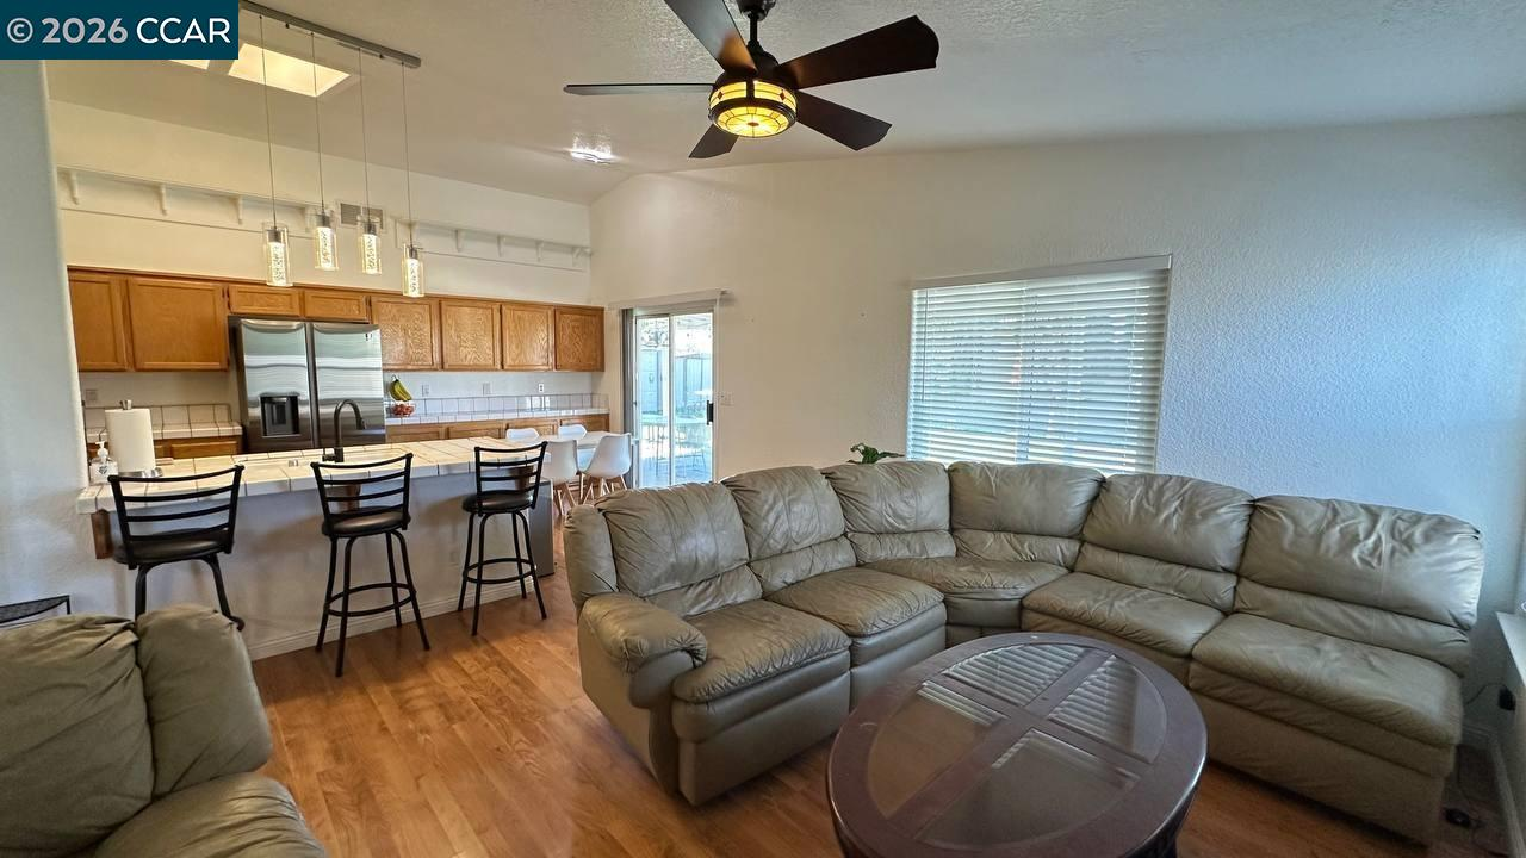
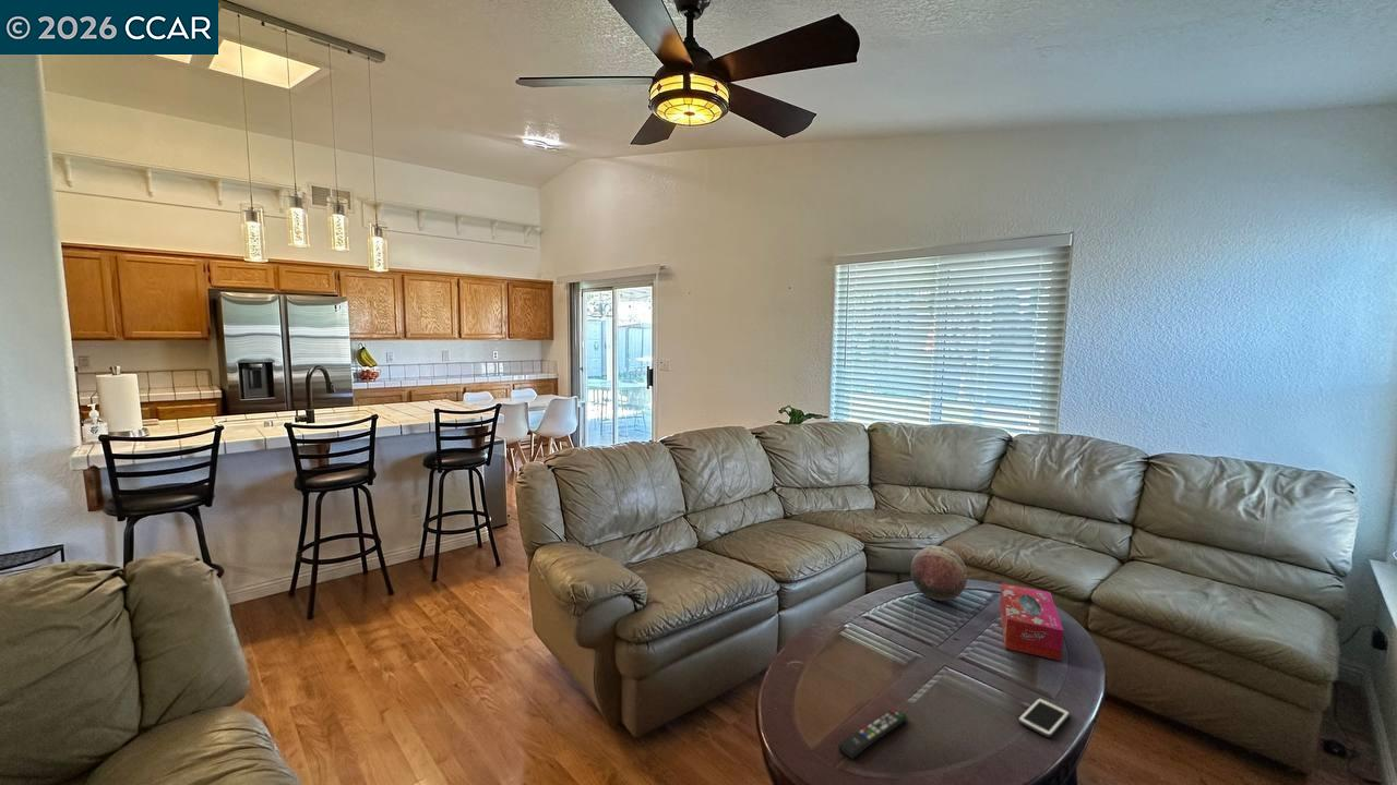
+ remote control [837,708,908,760]
+ tissue box [999,582,1064,662]
+ decorative orb [909,545,968,602]
+ cell phone [1017,697,1071,738]
